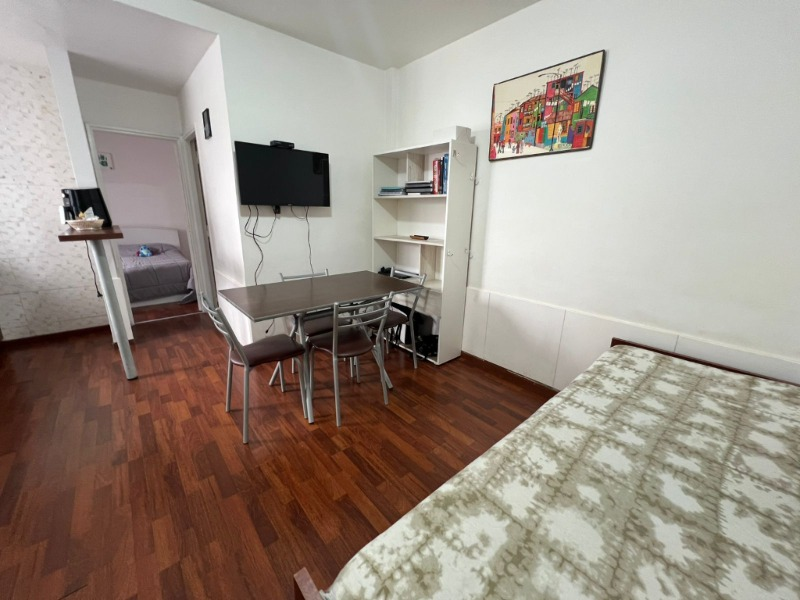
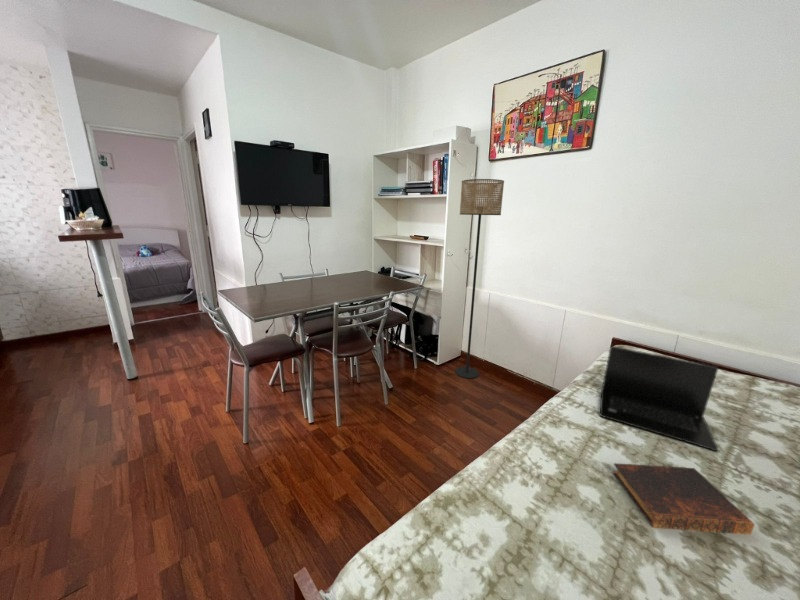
+ laptop [599,345,719,452]
+ floor lamp [454,178,505,379]
+ book [611,462,756,536]
